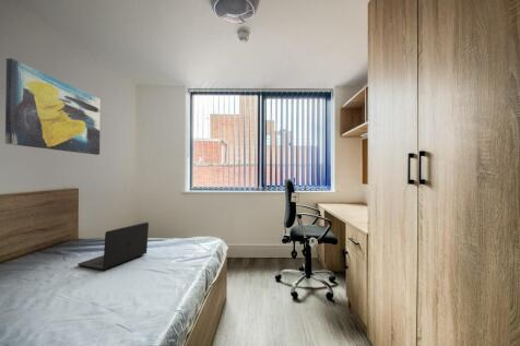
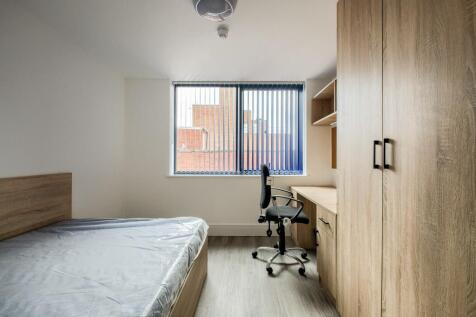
- laptop [76,222,150,272]
- wall art [4,58,102,156]
